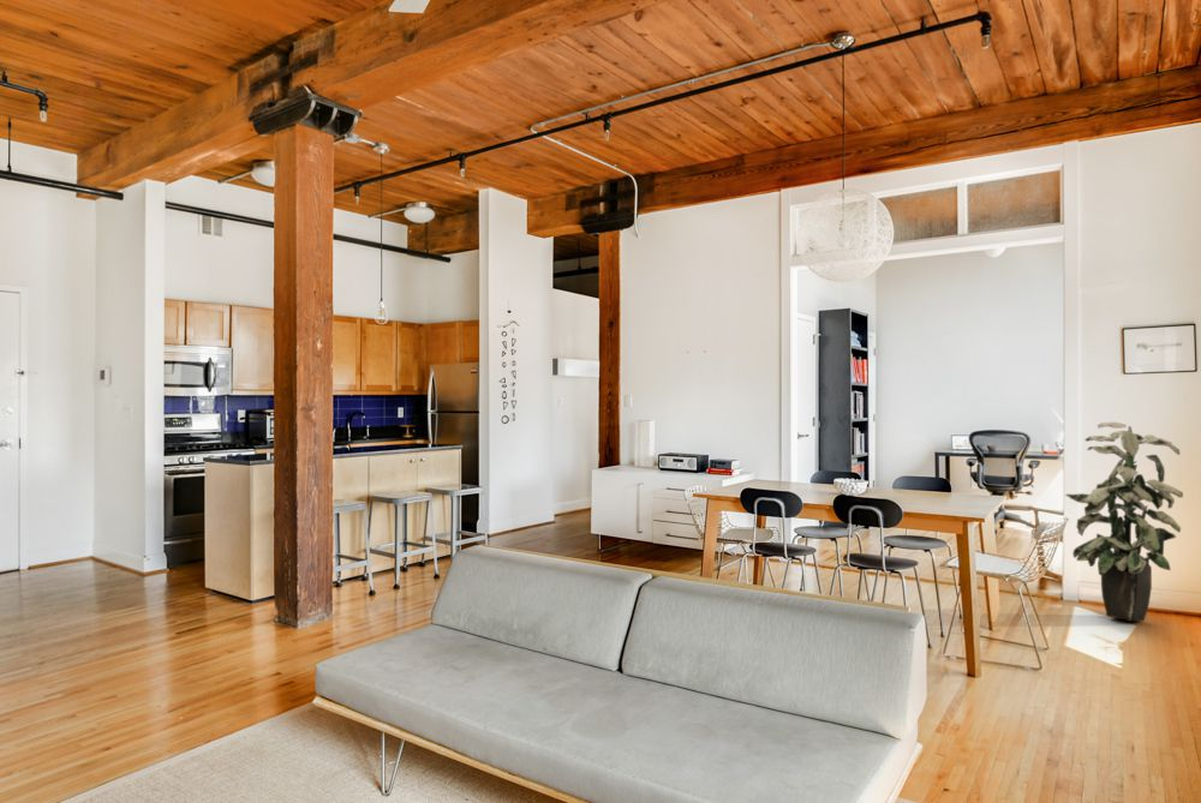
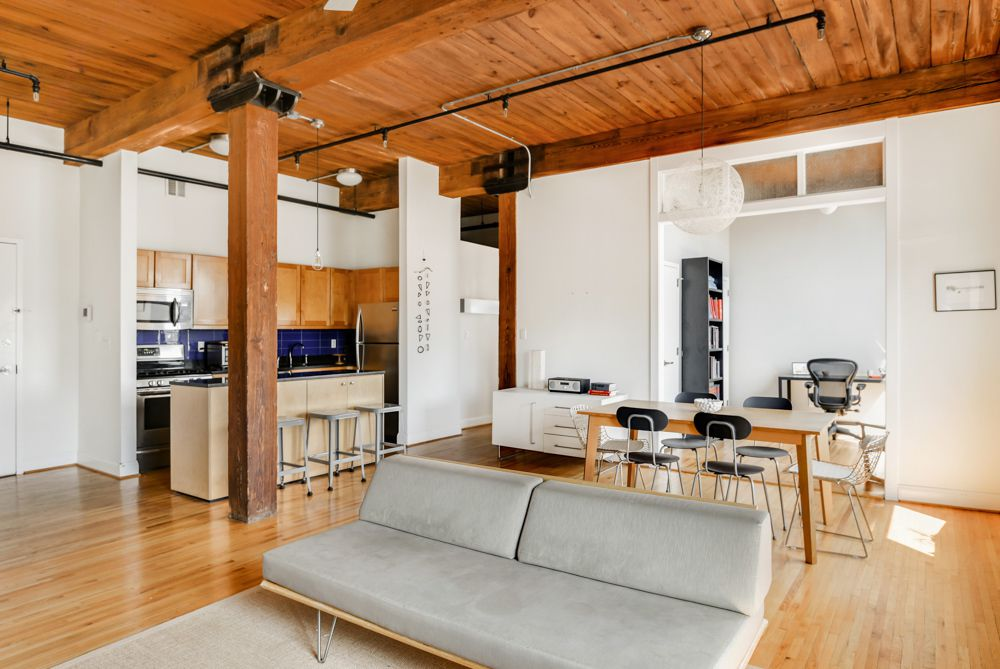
- indoor plant [1064,421,1184,622]
